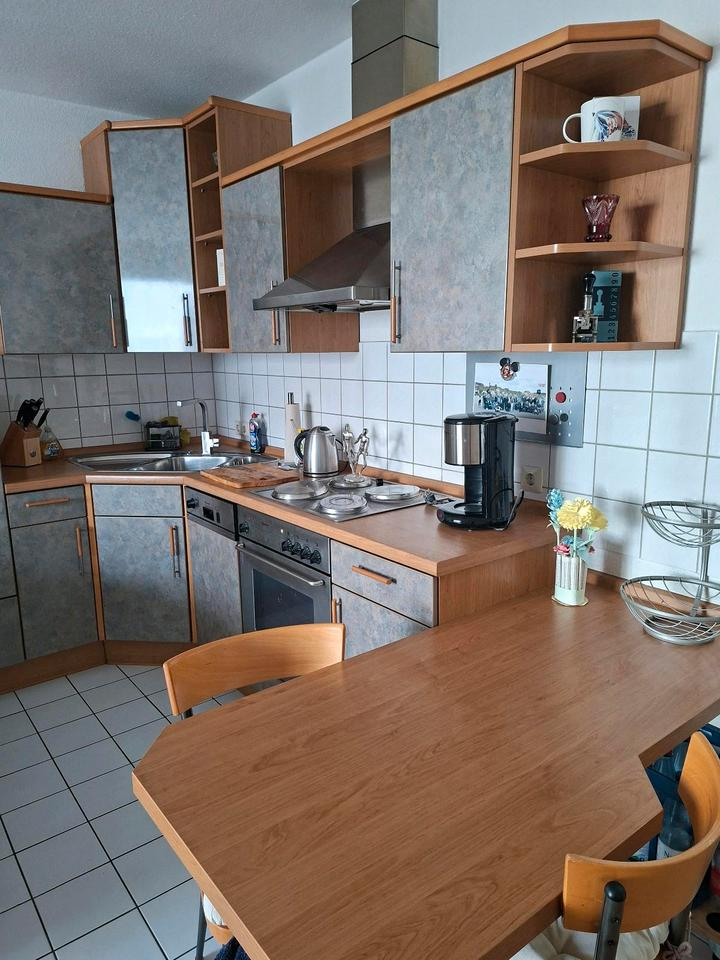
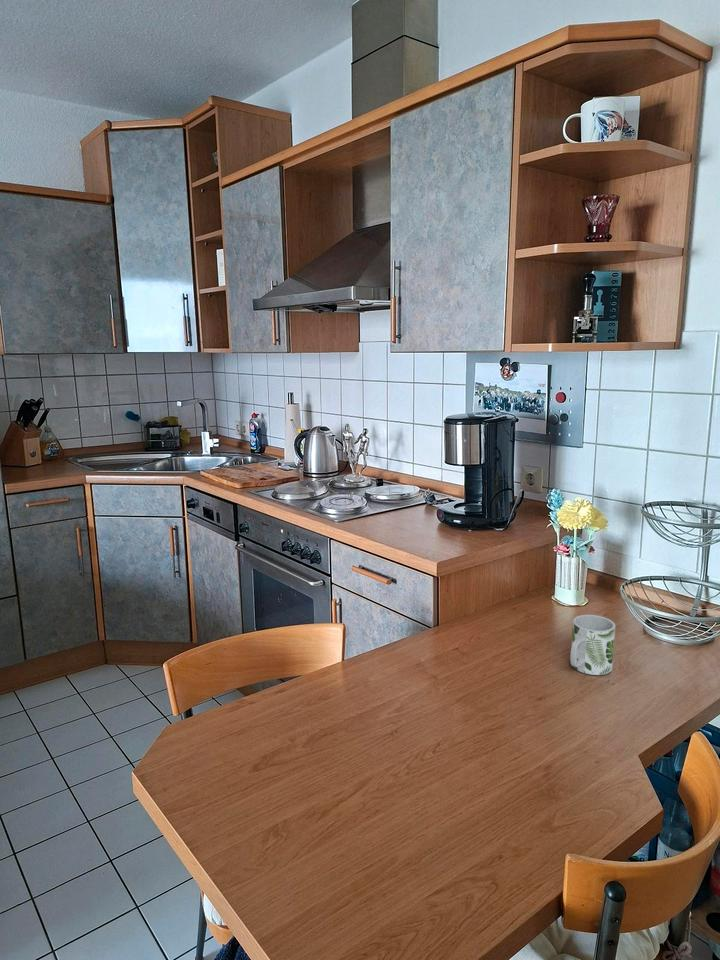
+ mug [569,614,616,676]
